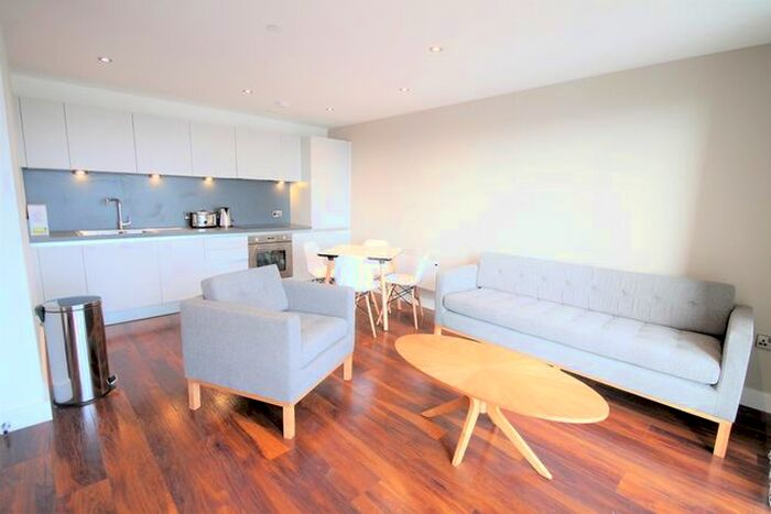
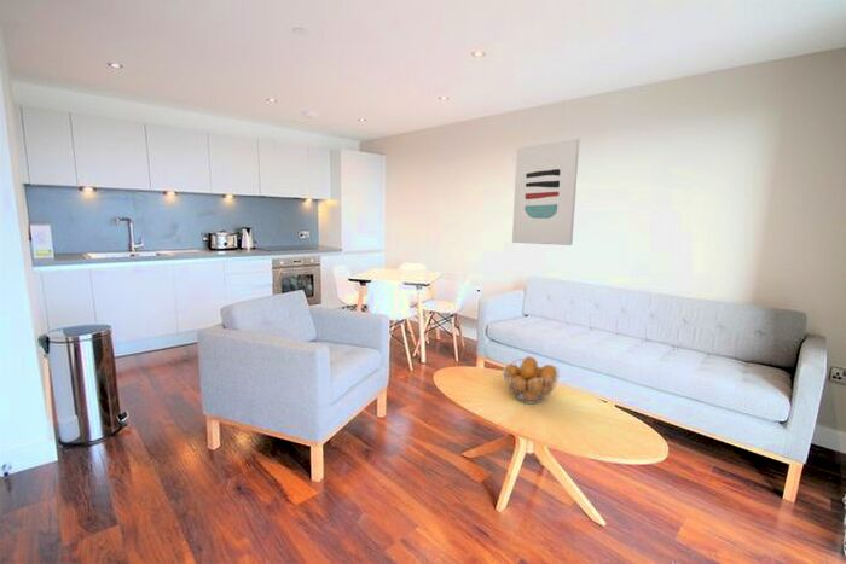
+ fruit basket [502,355,560,405]
+ wall art [511,138,580,246]
